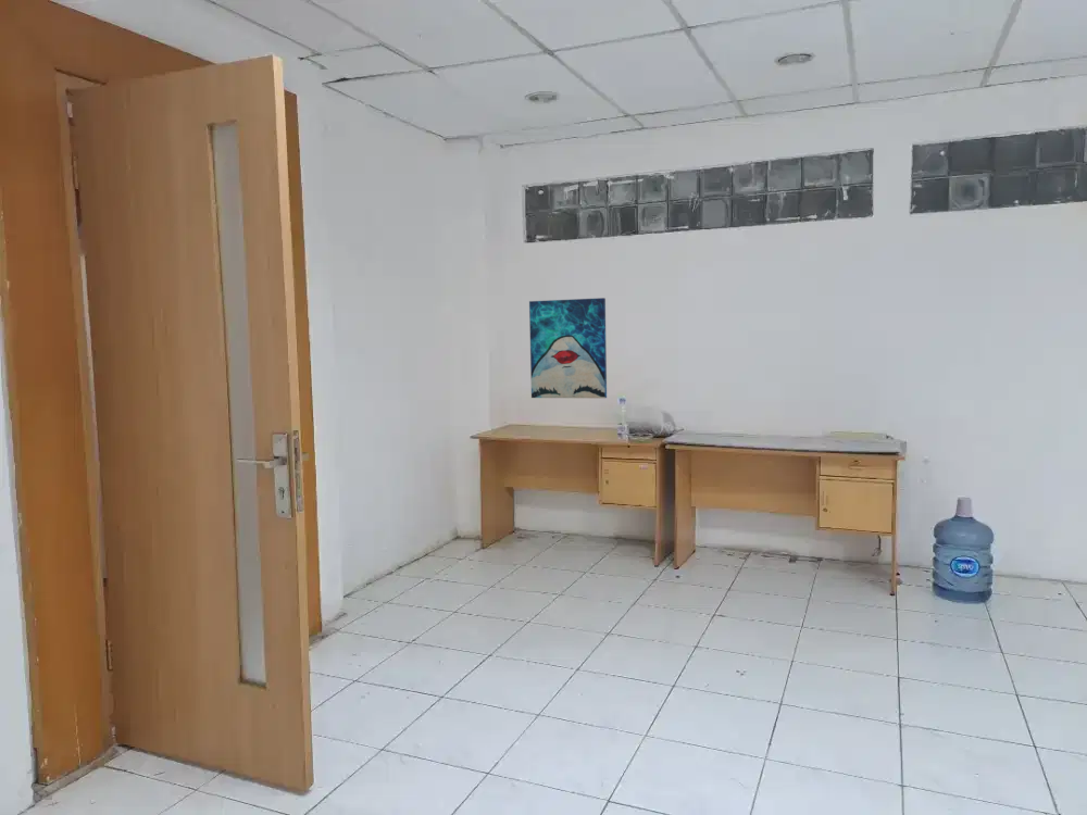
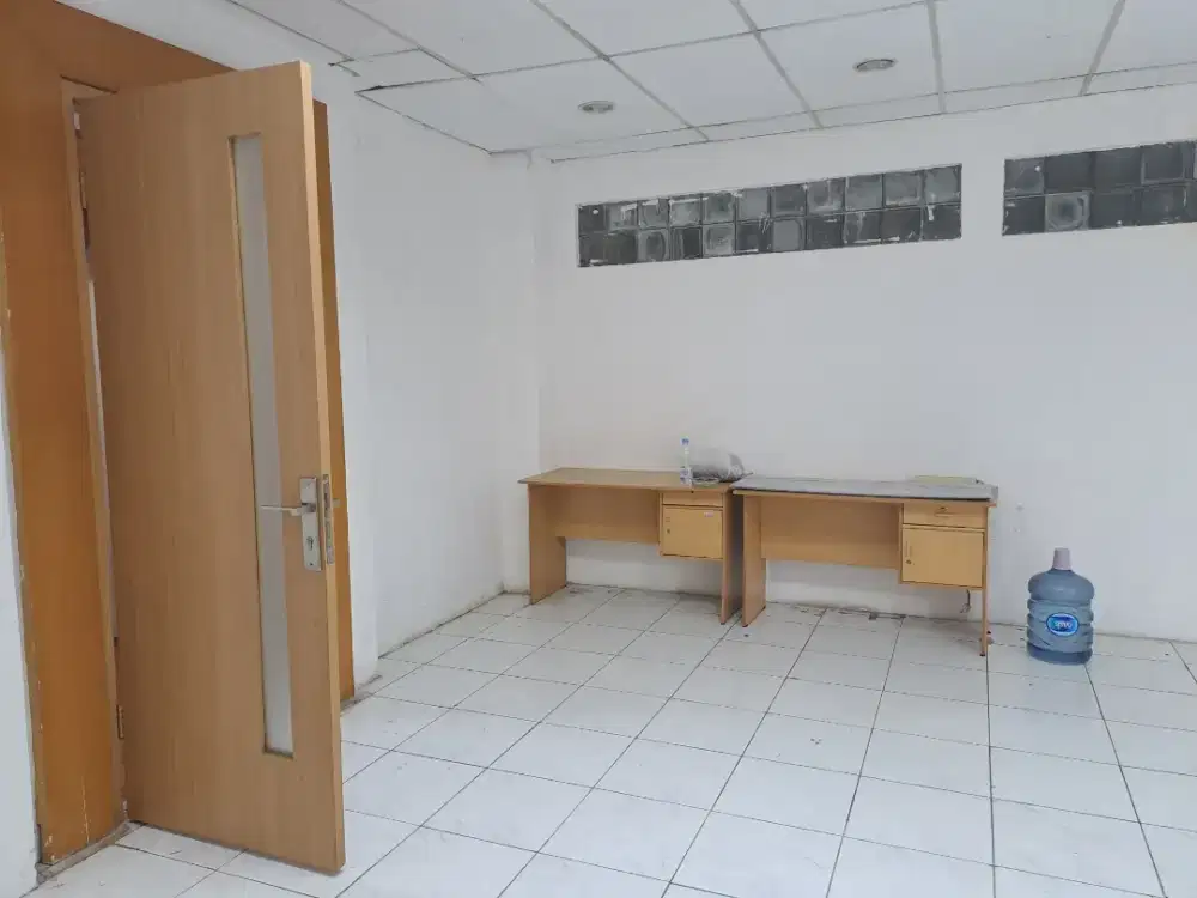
- wall art [528,297,608,399]
